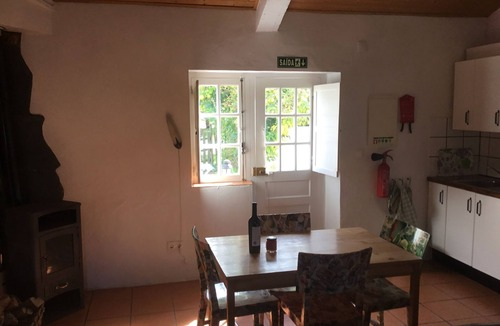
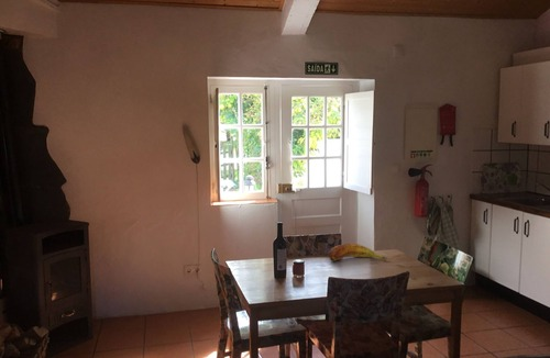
+ banana [328,243,388,262]
